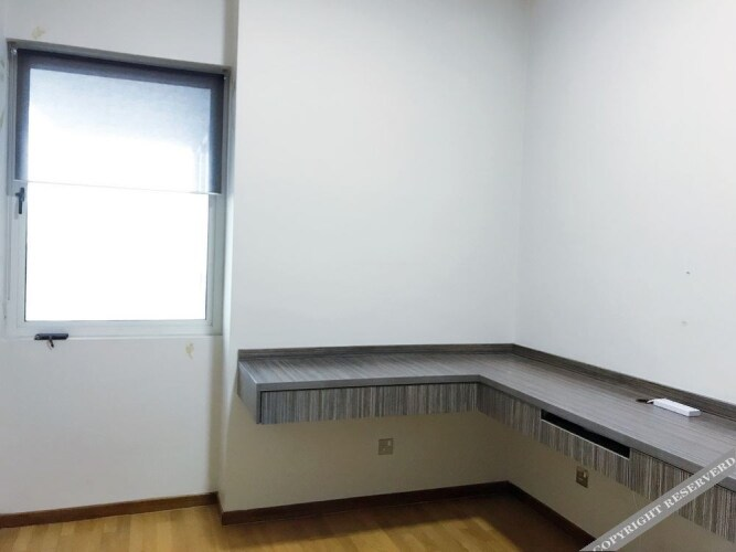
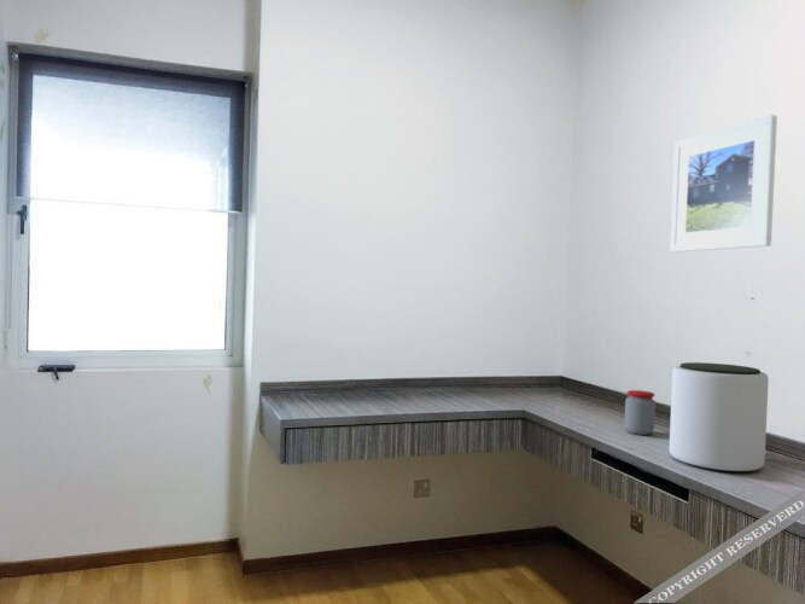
+ plant pot [669,361,770,474]
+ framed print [669,114,778,252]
+ jar [624,389,657,436]
